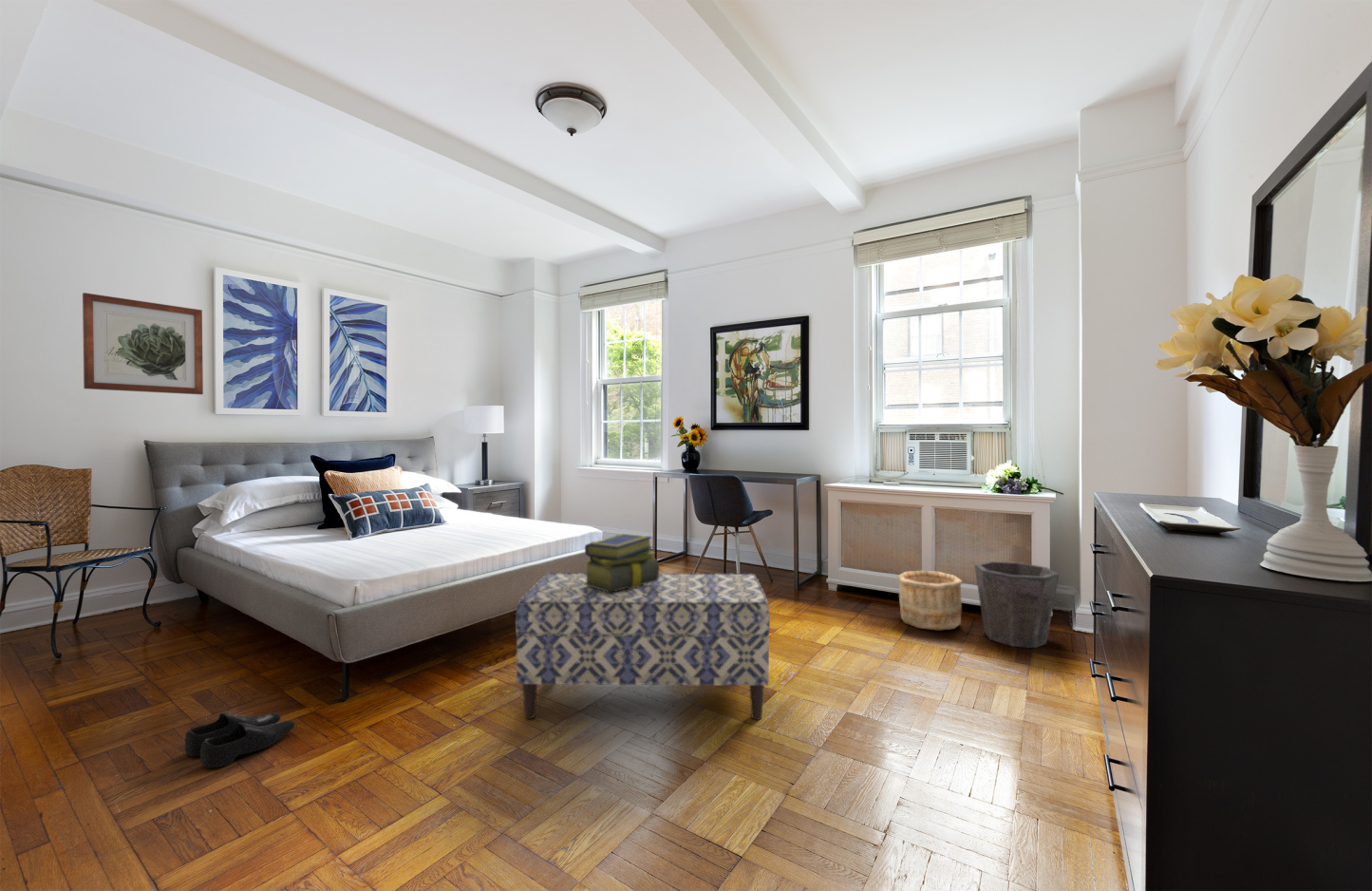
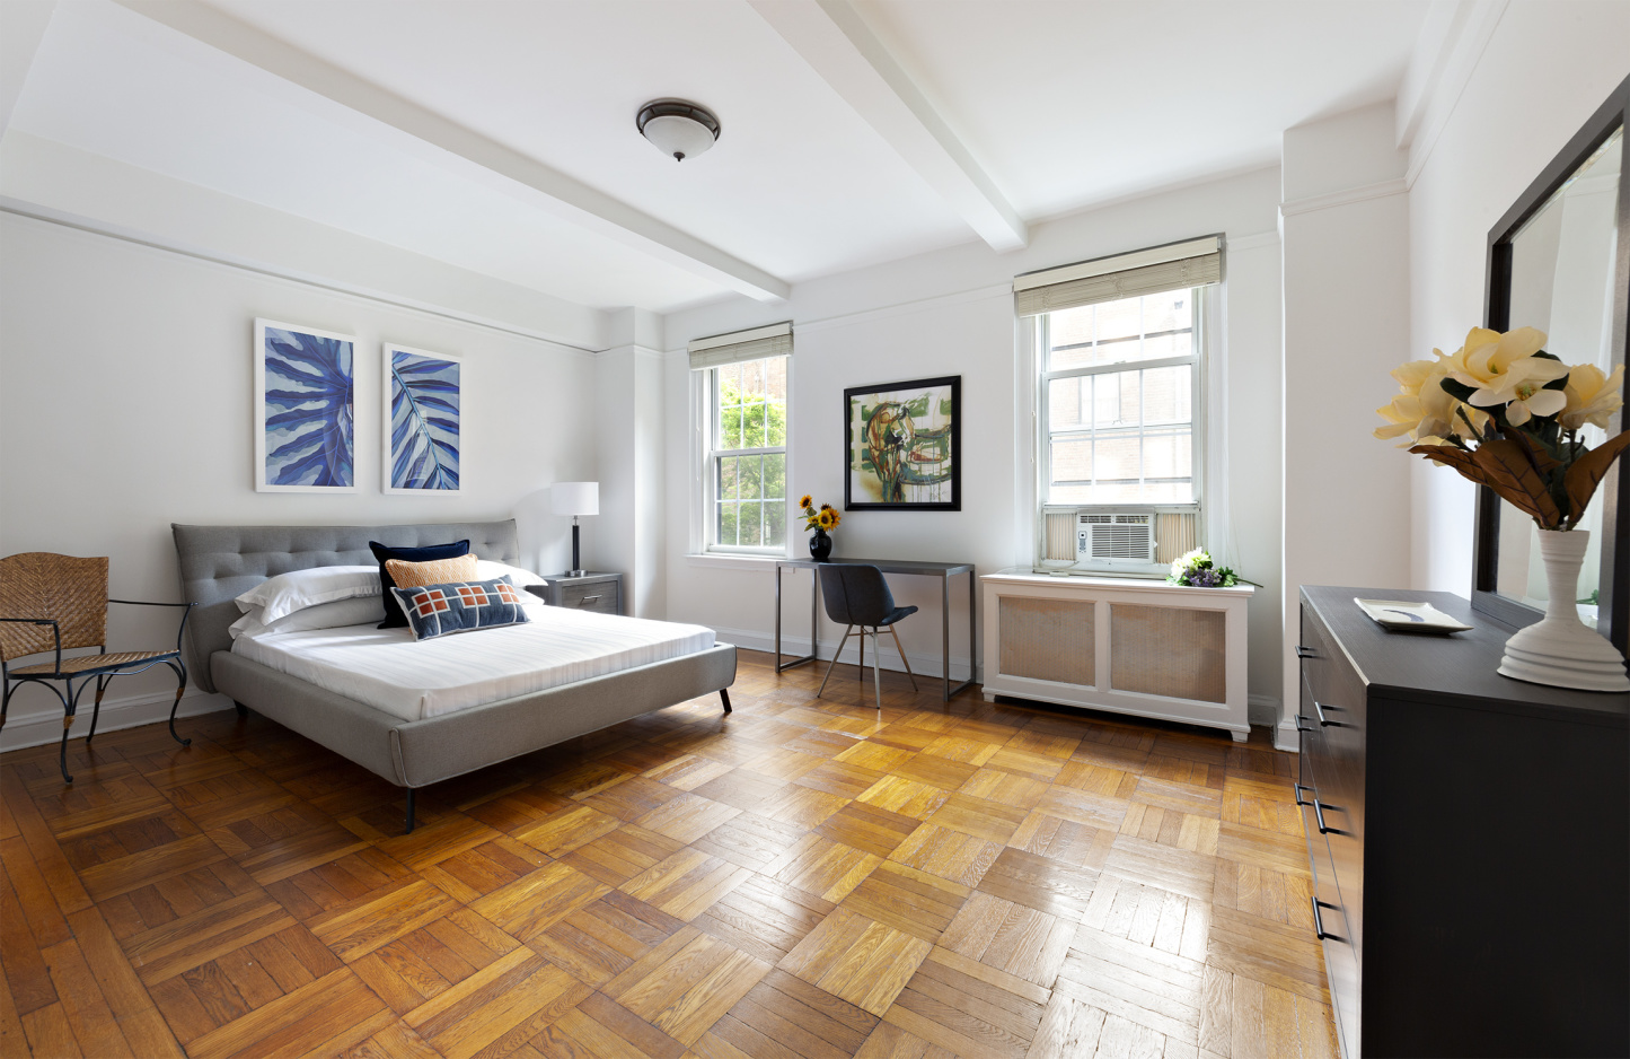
- stack of books [583,533,660,592]
- shoe [184,712,295,768]
- wooden bucket [896,570,964,632]
- wall art [82,292,204,395]
- bench [515,572,771,721]
- waste bin [973,560,1060,649]
